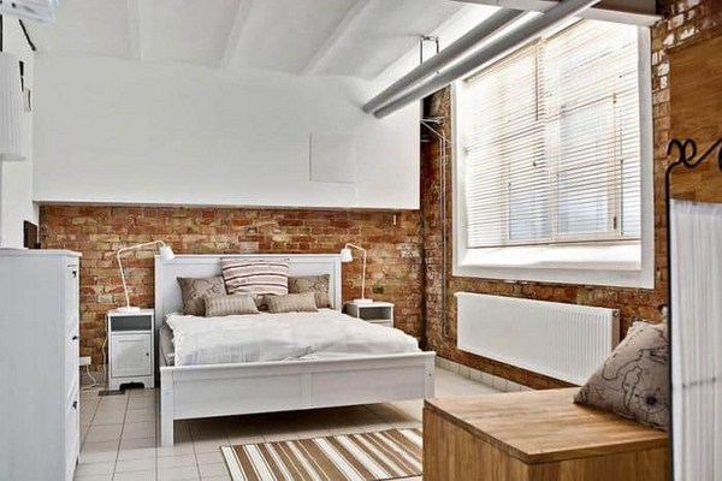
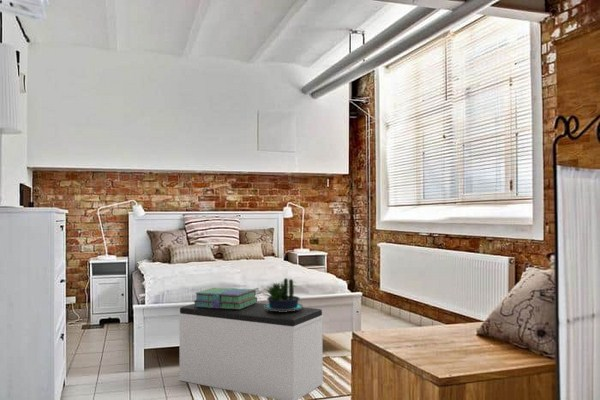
+ potted plant [264,277,304,312]
+ bench [178,302,324,400]
+ stack of books [193,287,258,309]
